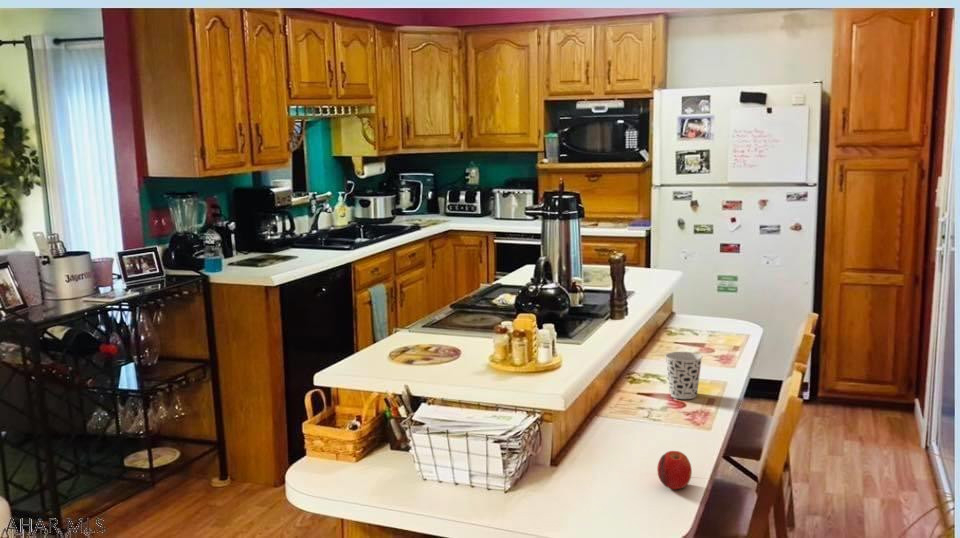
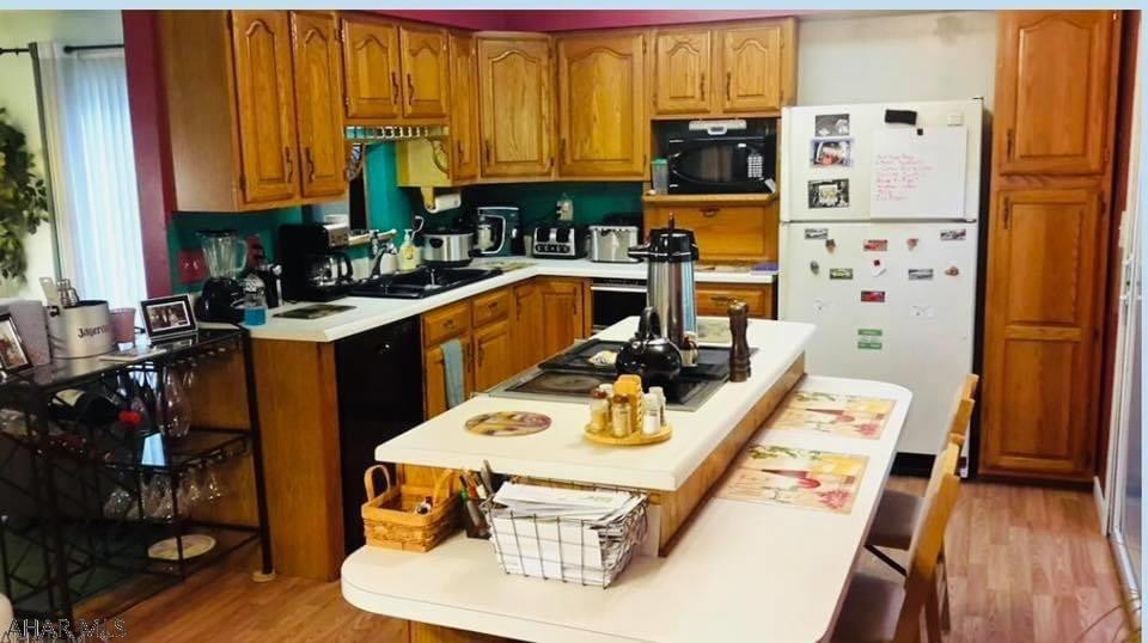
- fruit [656,450,693,490]
- cup [664,351,703,400]
